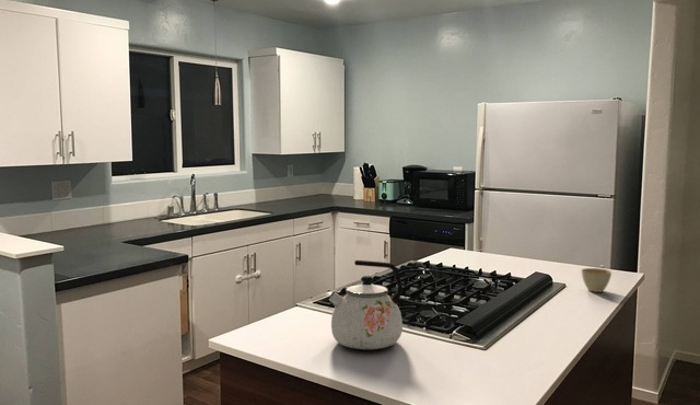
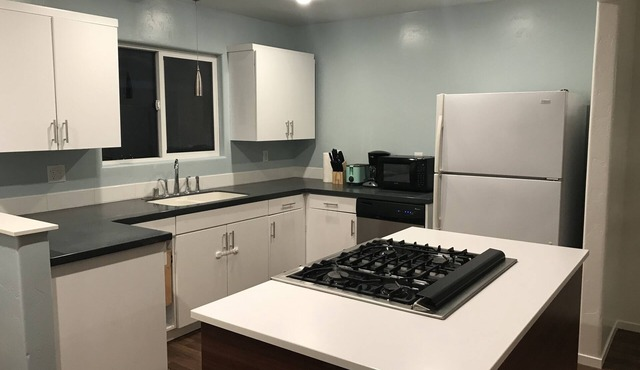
- flower pot [580,267,612,293]
- kettle [328,259,404,350]
